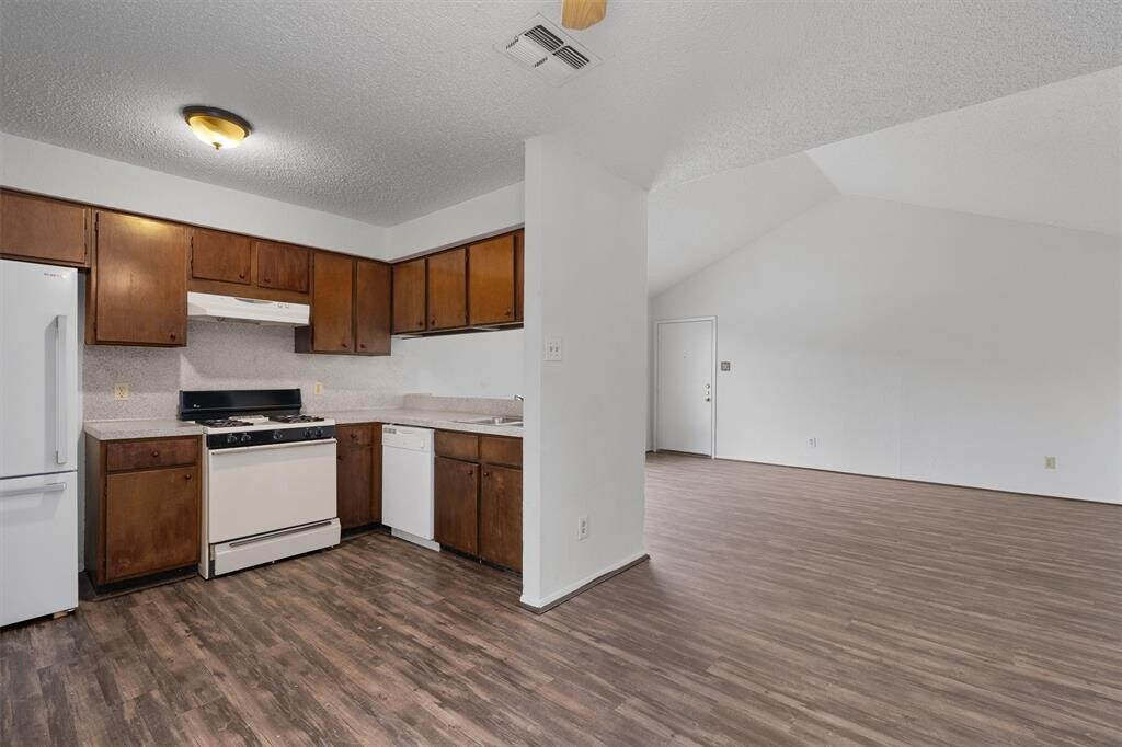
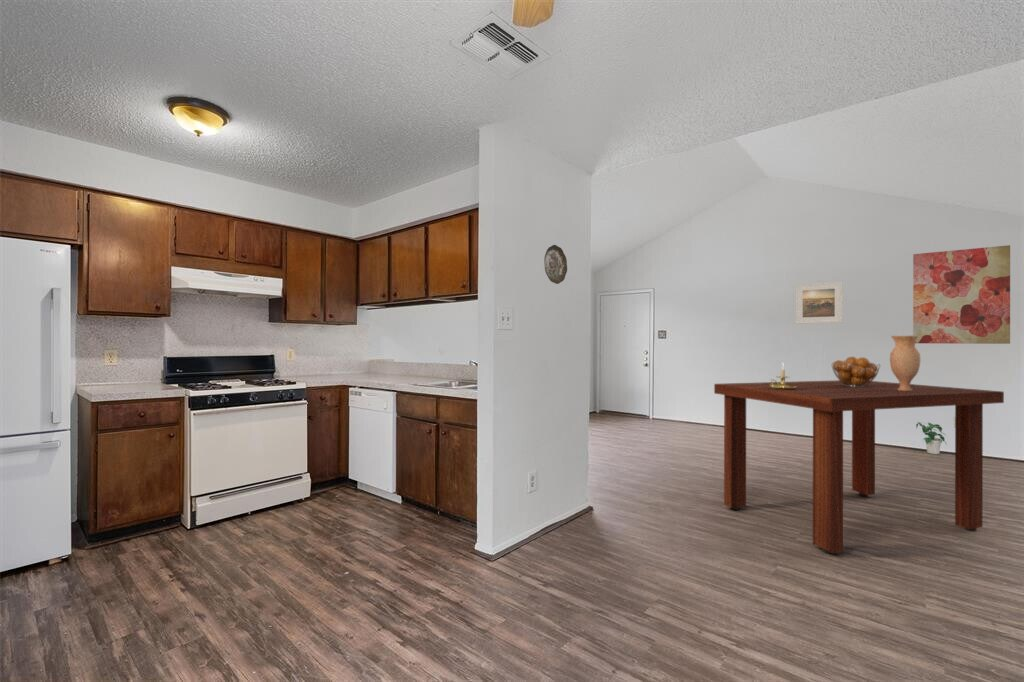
+ vase [889,335,921,391]
+ decorative plate [543,244,568,285]
+ wall art [912,244,1011,345]
+ potted plant [915,421,948,455]
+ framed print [795,281,844,325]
+ fruit basket [831,356,881,387]
+ dining table [713,379,1005,555]
+ candle holder [769,363,797,390]
